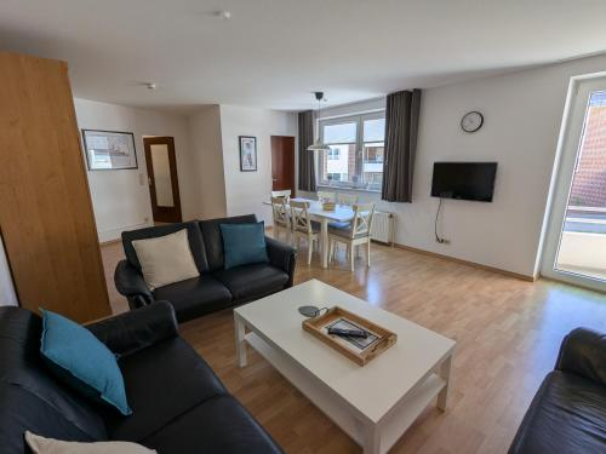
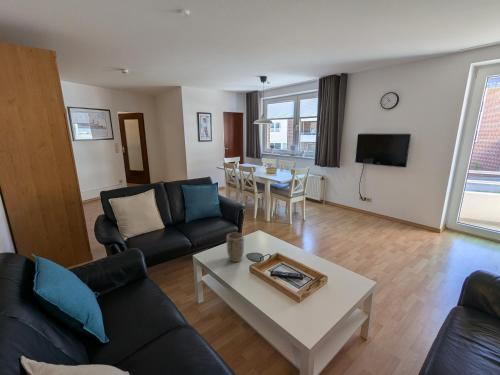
+ plant pot [225,232,245,263]
